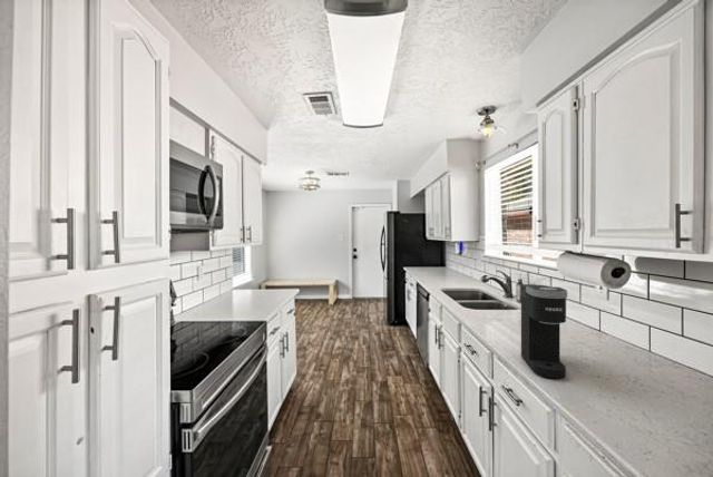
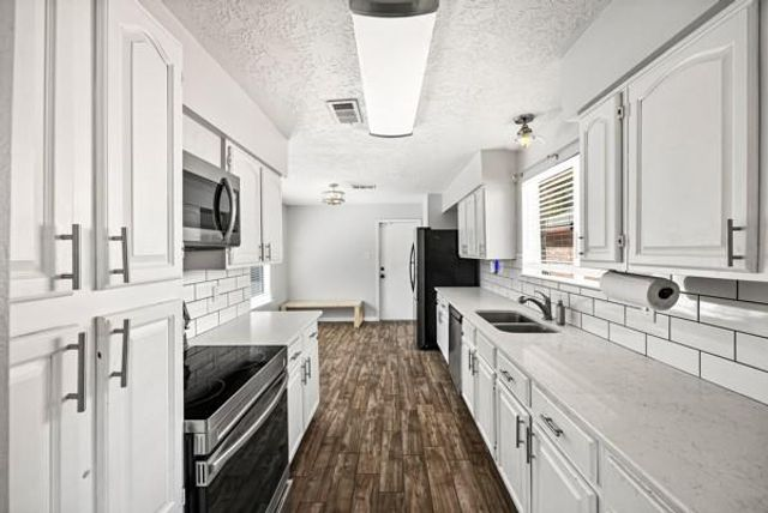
- coffee maker [520,283,568,379]
